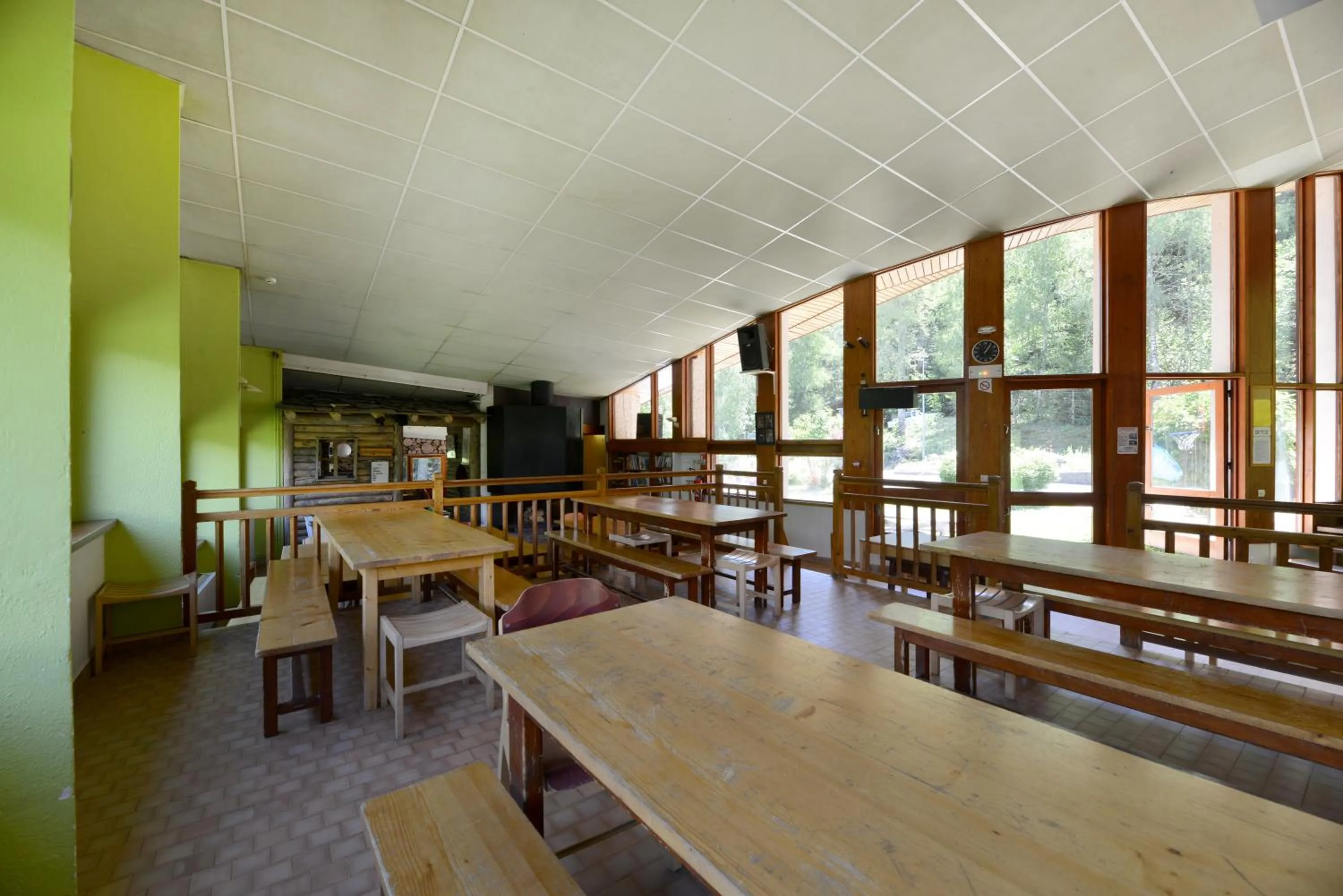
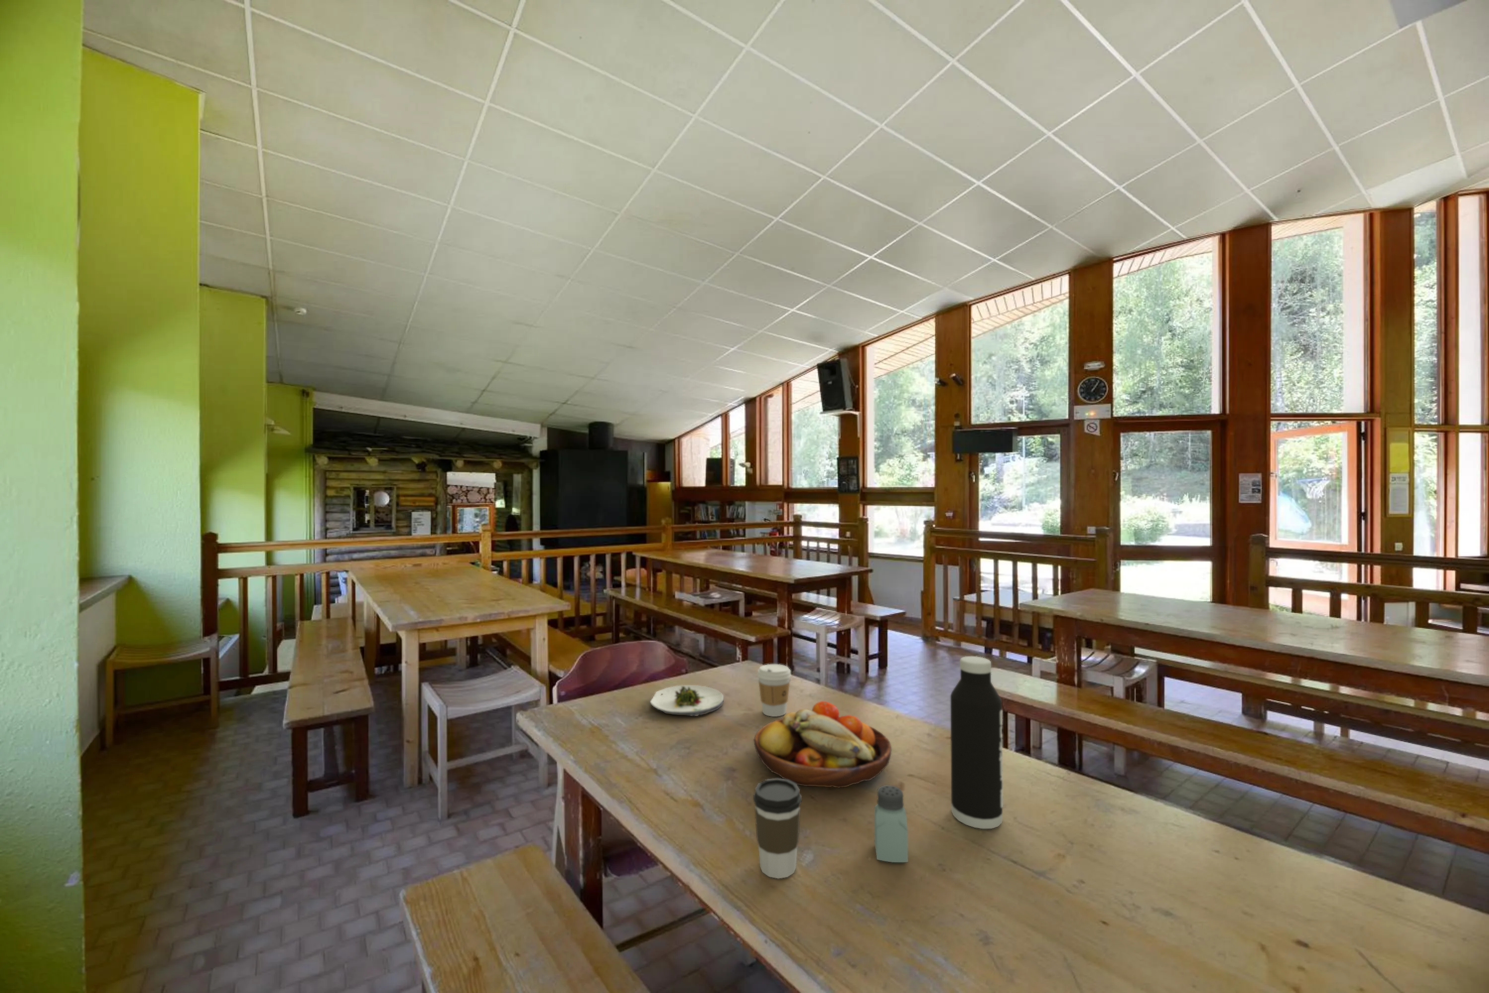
+ coffee cup [757,664,792,717]
+ salad plate [650,685,724,717]
+ water bottle [950,656,1003,829]
+ saltshaker [874,785,908,863]
+ fruit bowl [753,700,891,789]
+ coffee cup [753,778,803,879]
